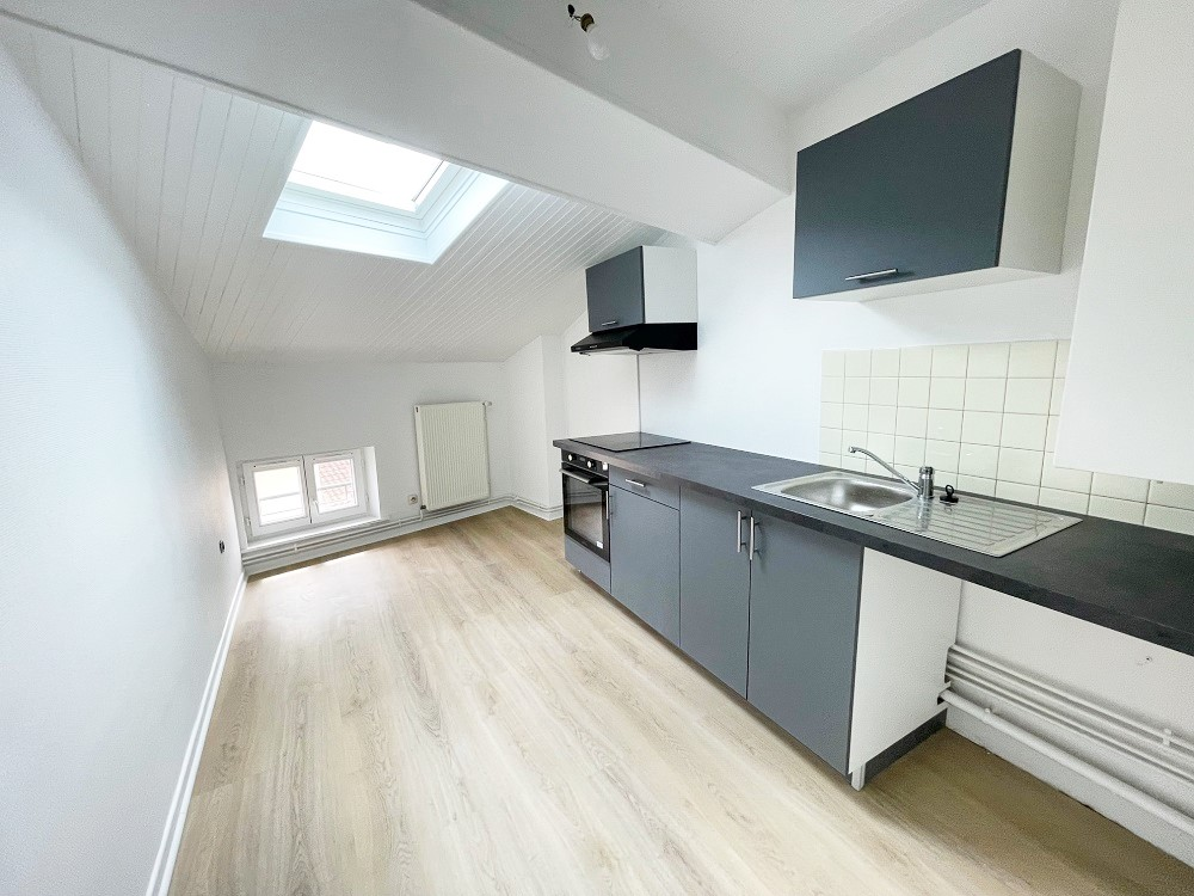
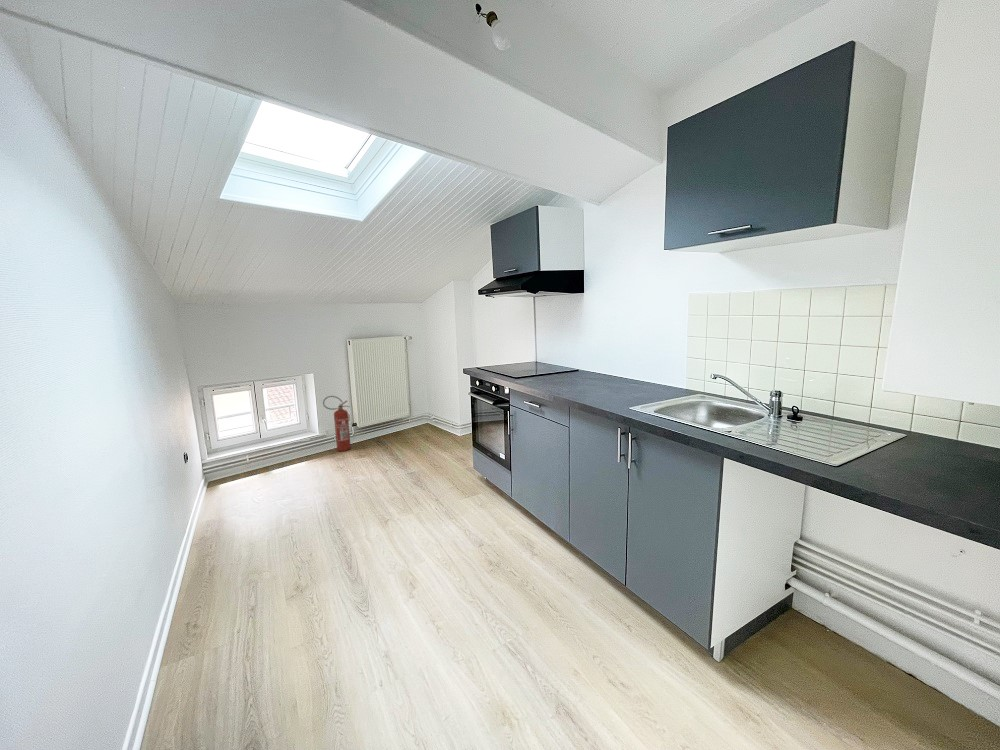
+ fire extinguisher [322,395,352,452]
